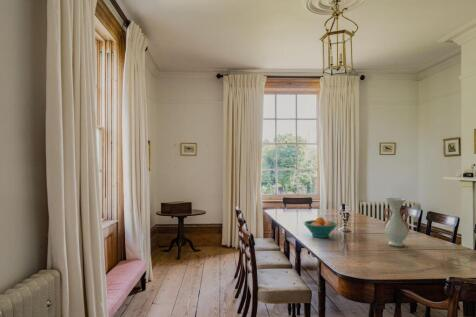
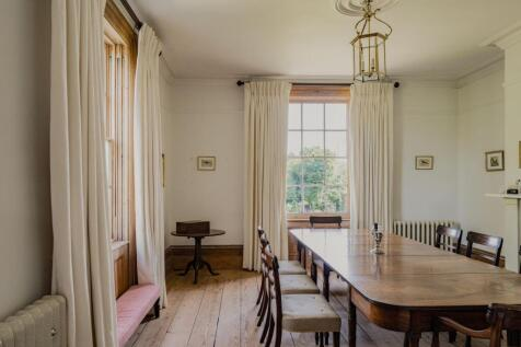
- fruit bowl [303,216,339,239]
- vase [383,197,410,248]
